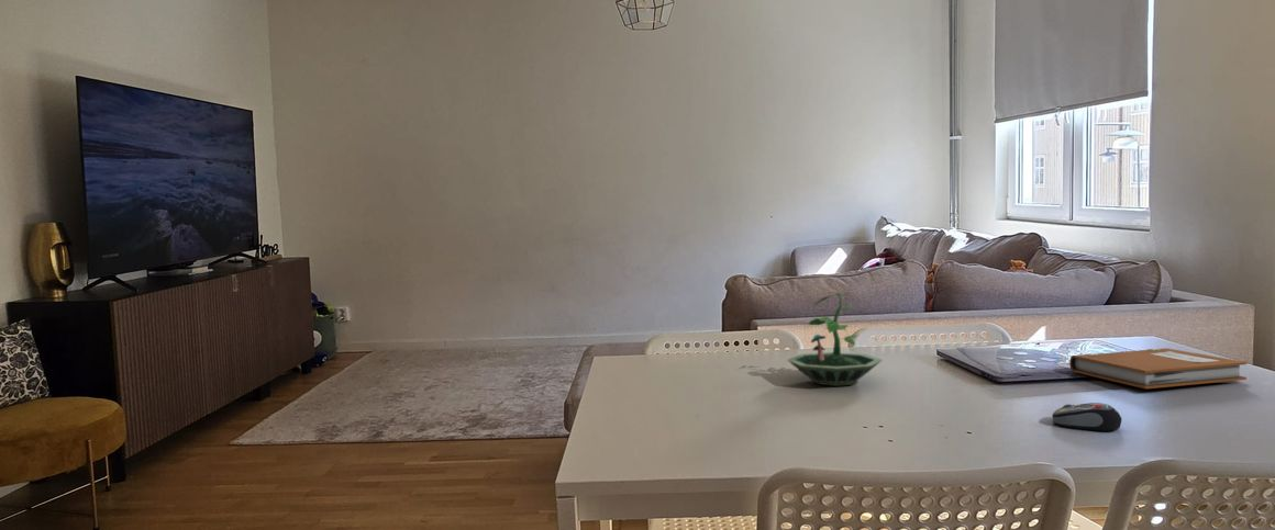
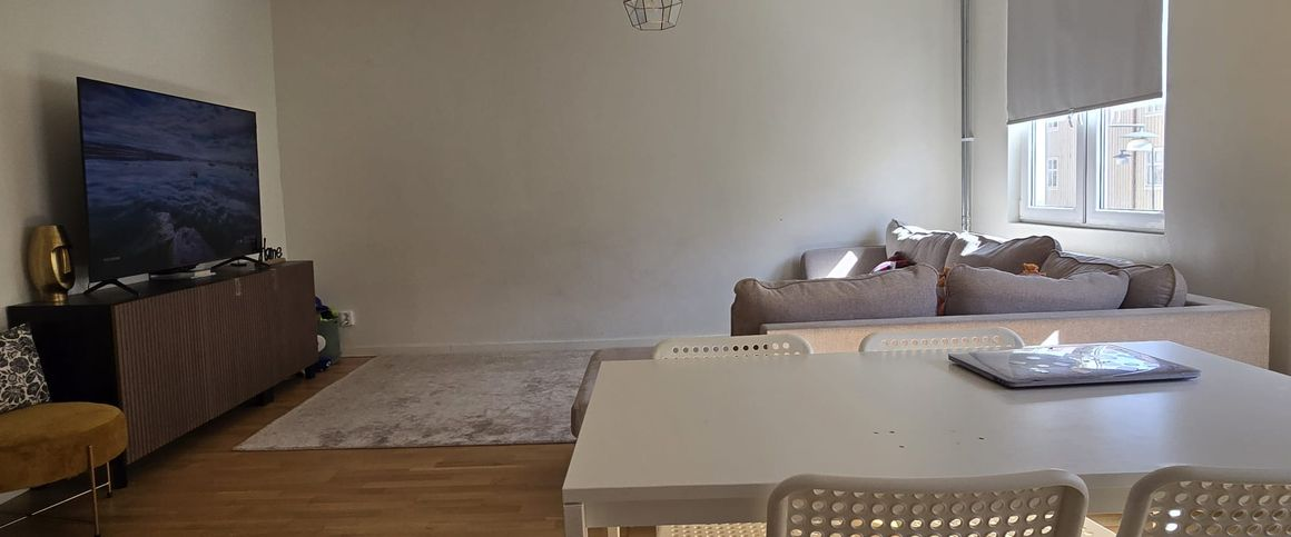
- terrarium [786,292,884,387]
- computer mouse [1051,402,1123,432]
- notebook [1068,347,1248,390]
